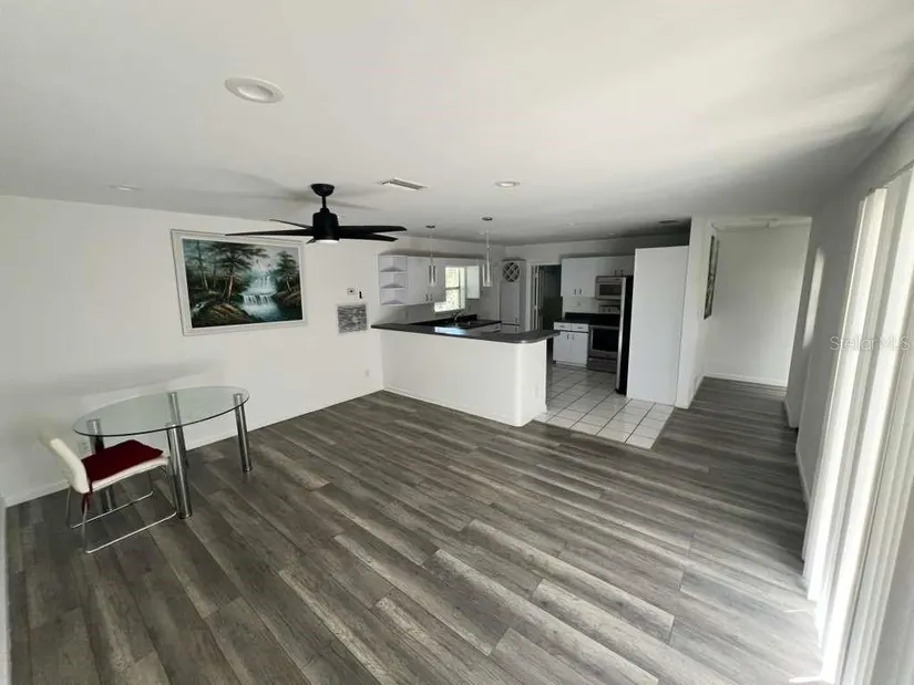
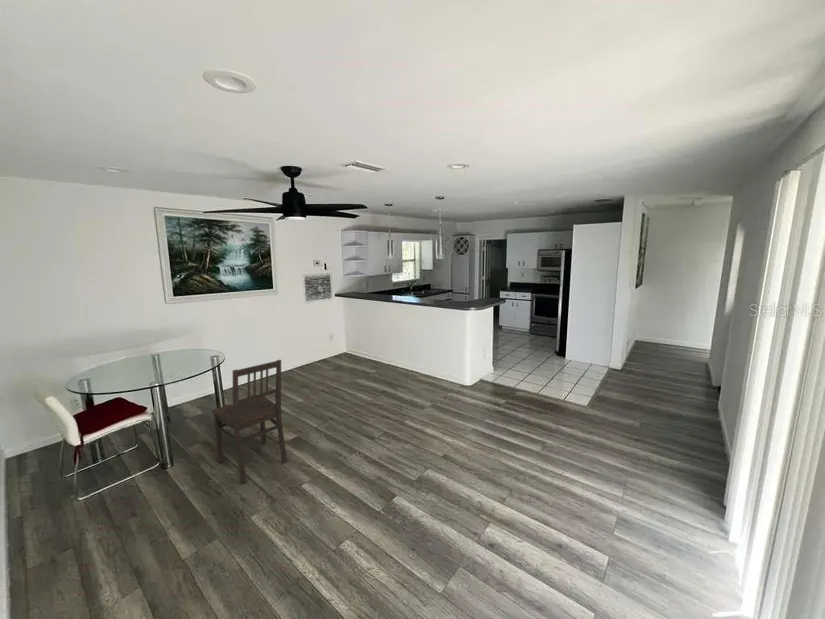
+ dining chair [211,359,288,485]
